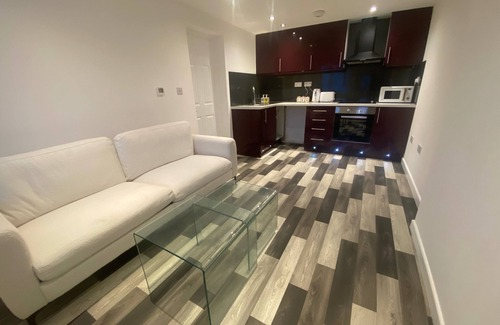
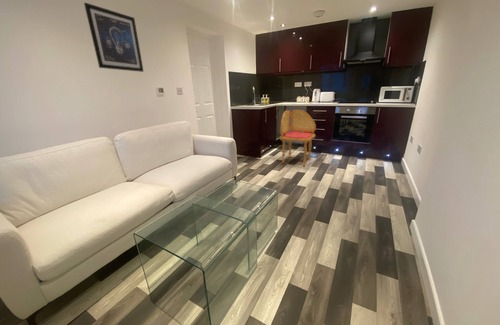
+ dining chair [278,109,317,167]
+ wall art [83,2,145,73]
